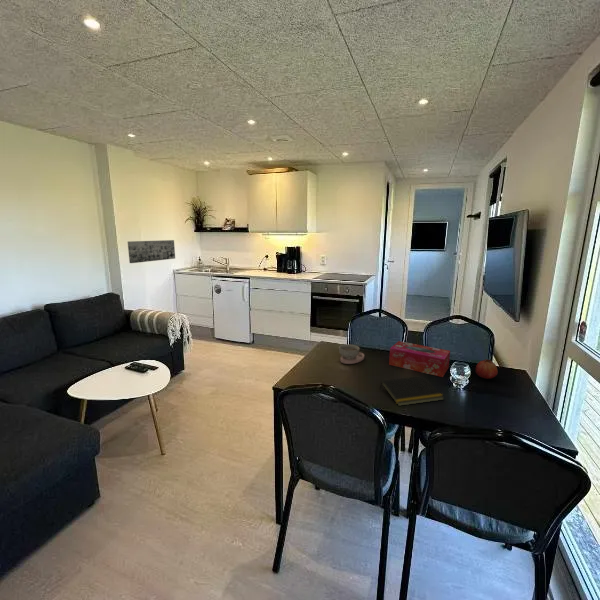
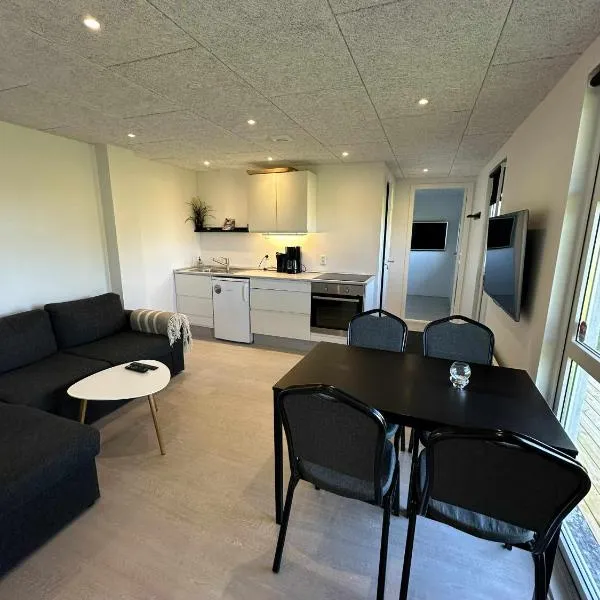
- wall art [127,239,176,264]
- bowl [338,343,365,365]
- tissue box [388,340,451,378]
- fruit [475,358,499,380]
- notepad [379,375,445,407]
